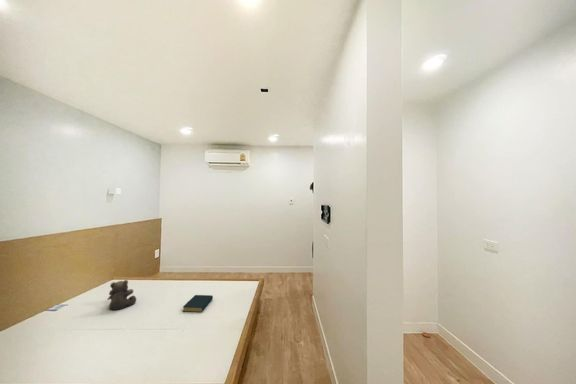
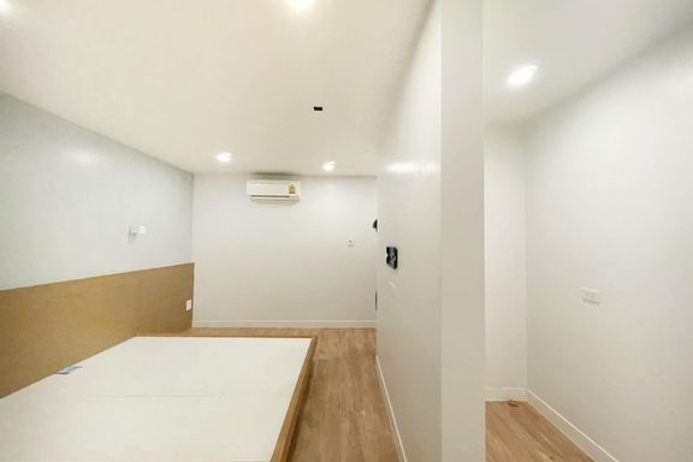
- hardback book [182,294,214,313]
- teddy bear [106,279,137,311]
